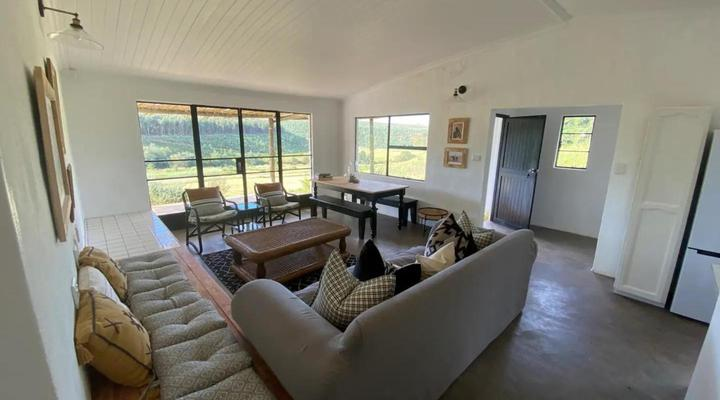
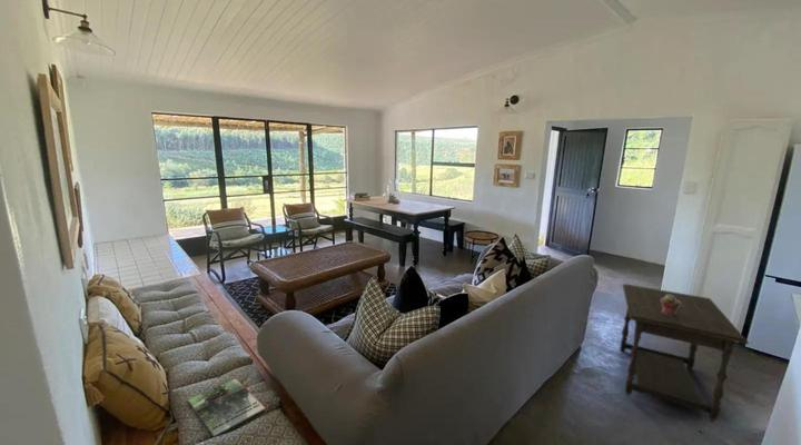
+ potted succulent [661,295,680,316]
+ magazine [187,377,267,438]
+ side table [619,283,750,423]
